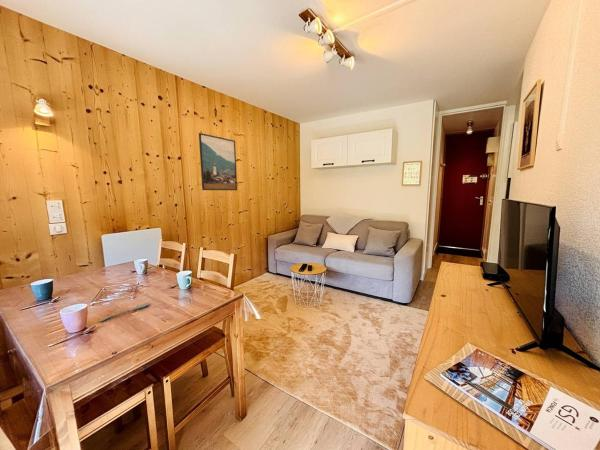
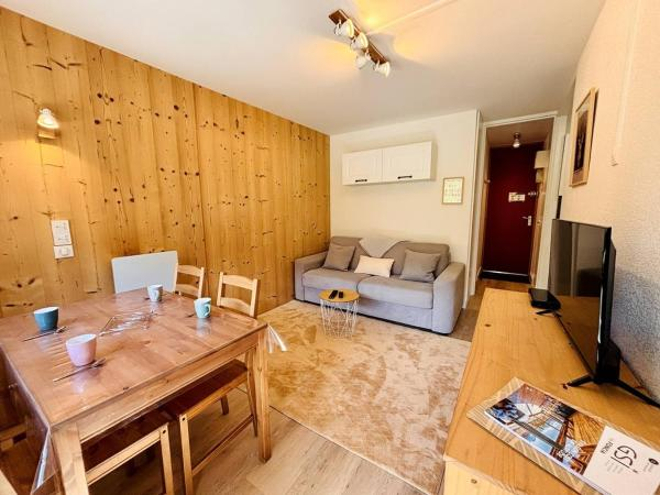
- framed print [198,132,238,191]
- spoon [98,302,151,323]
